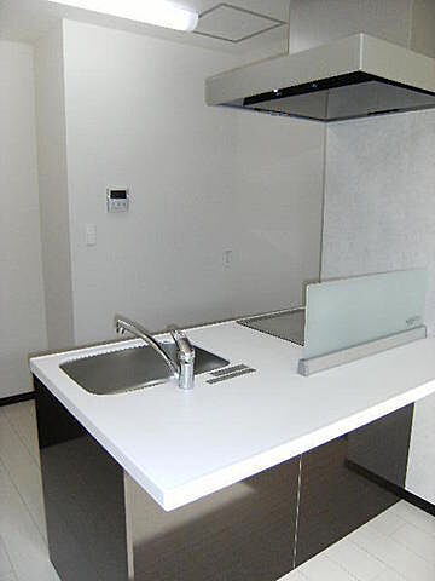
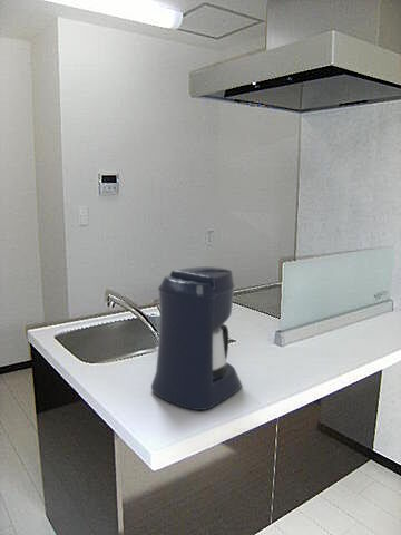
+ coffee maker [150,265,243,411]
